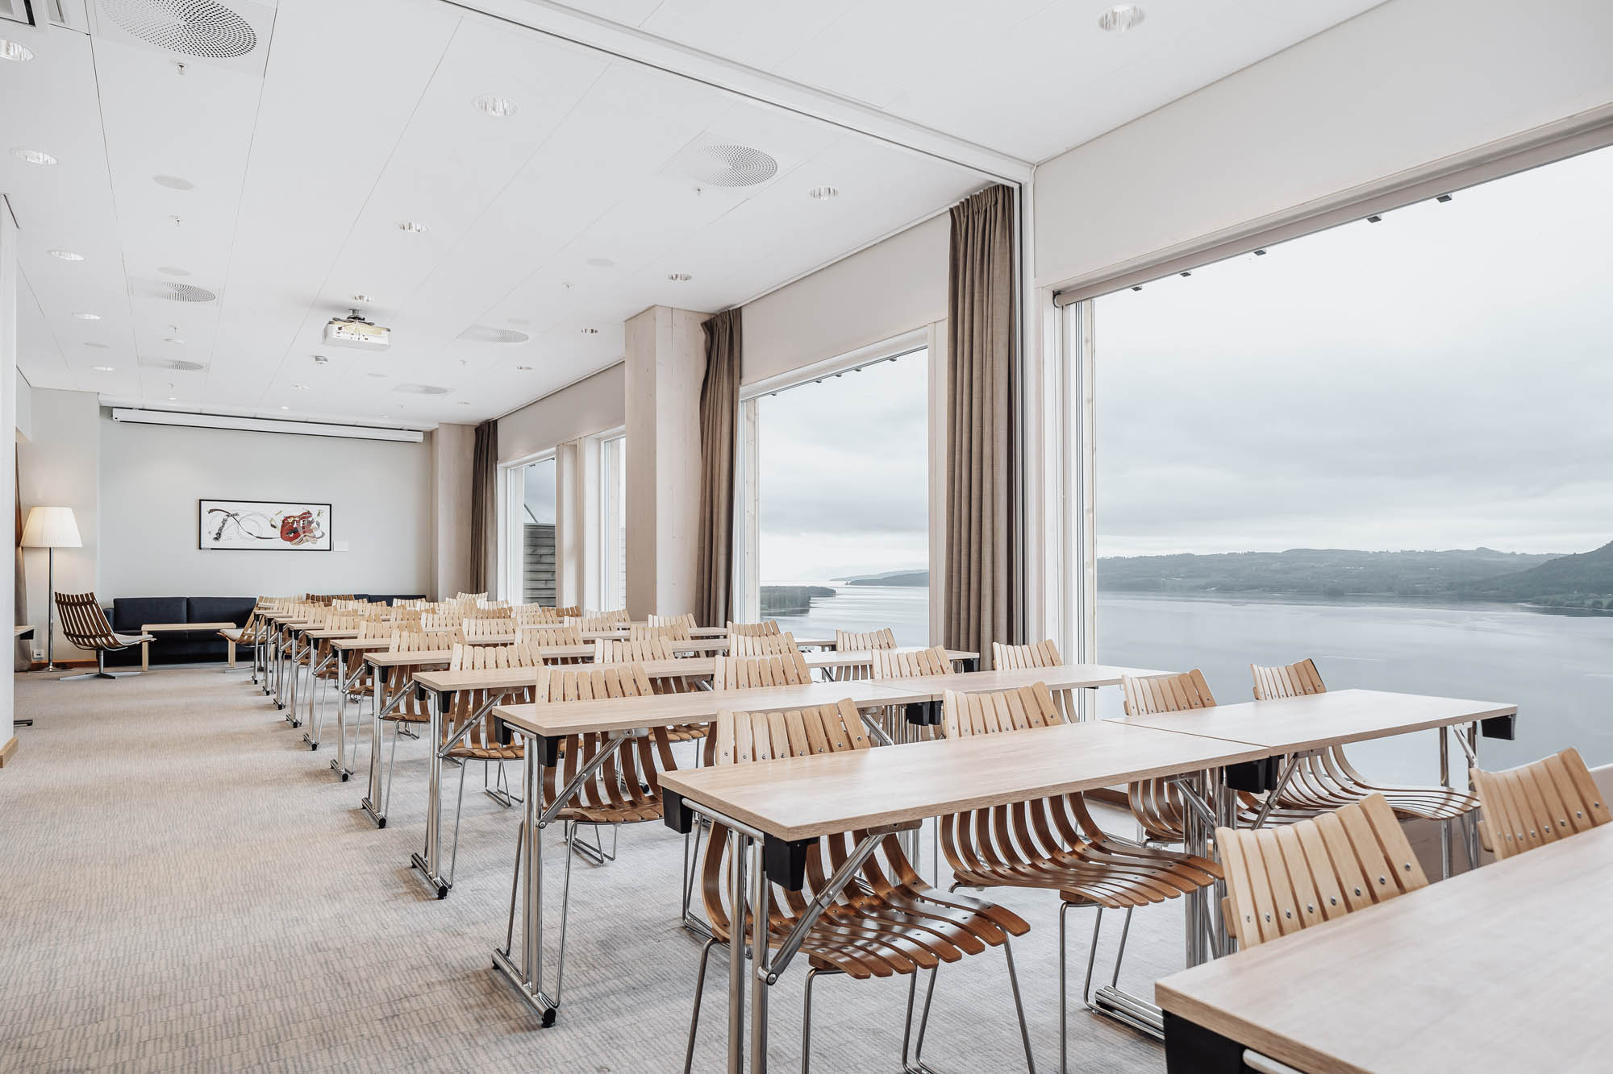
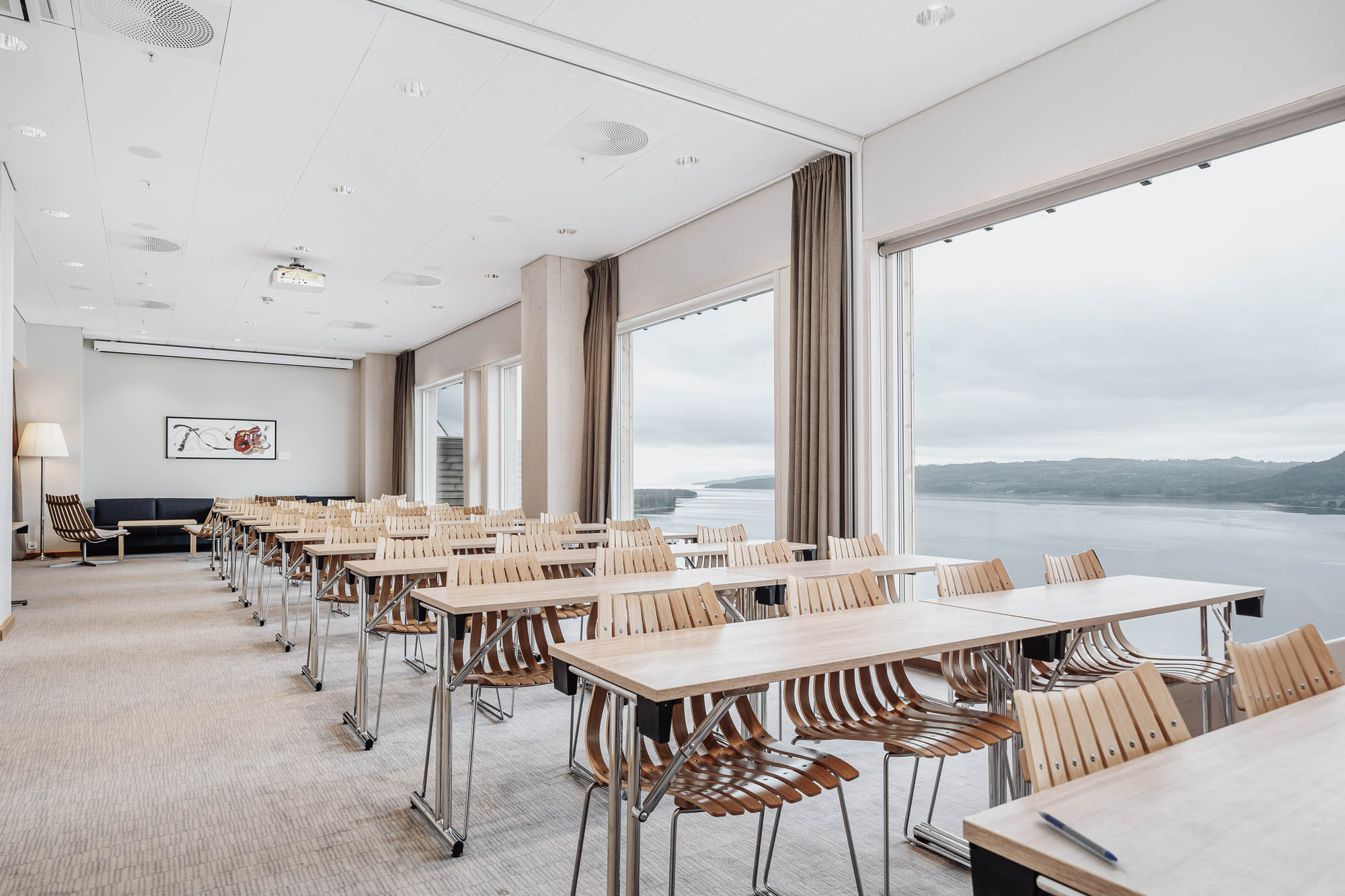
+ pen [1036,810,1118,862]
